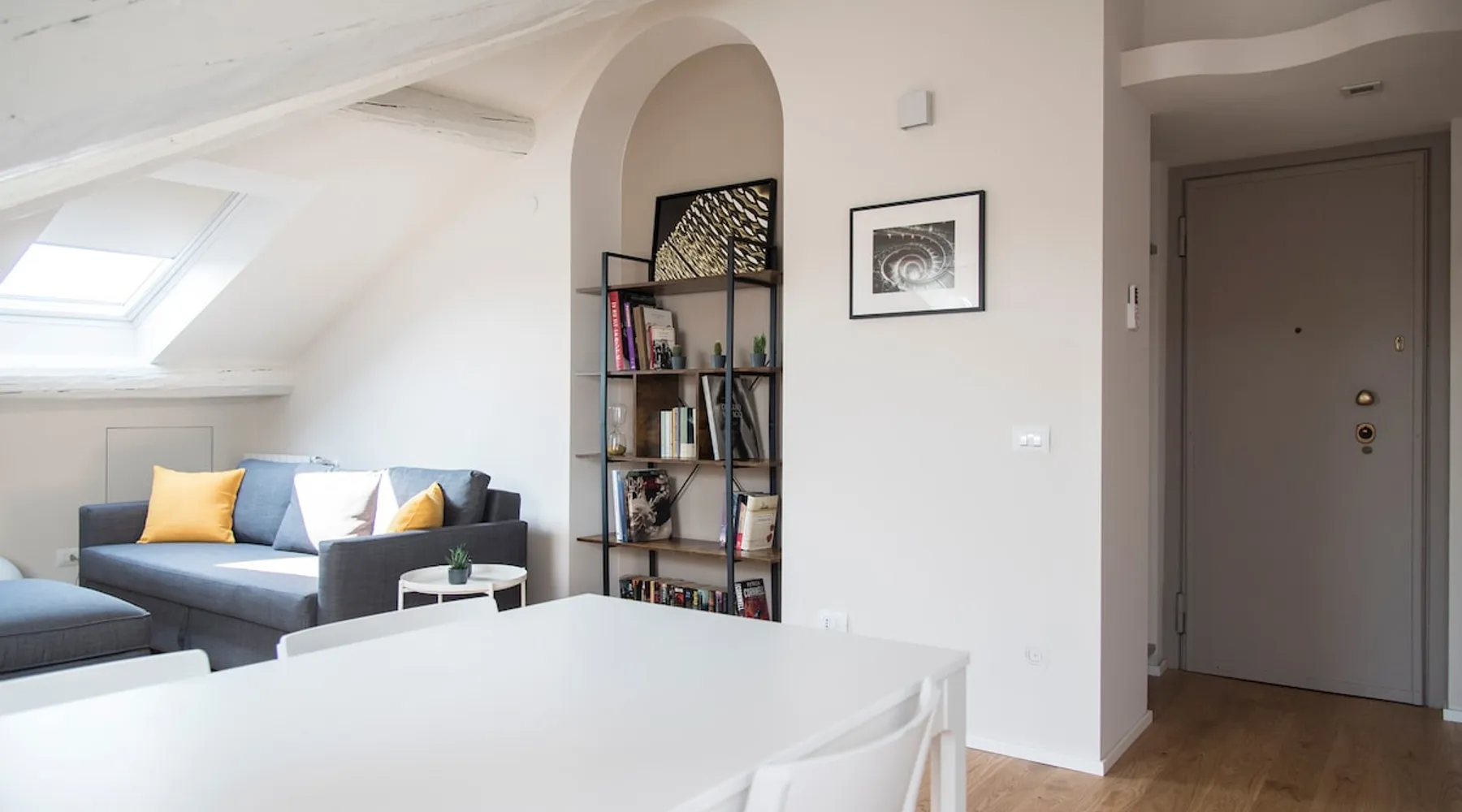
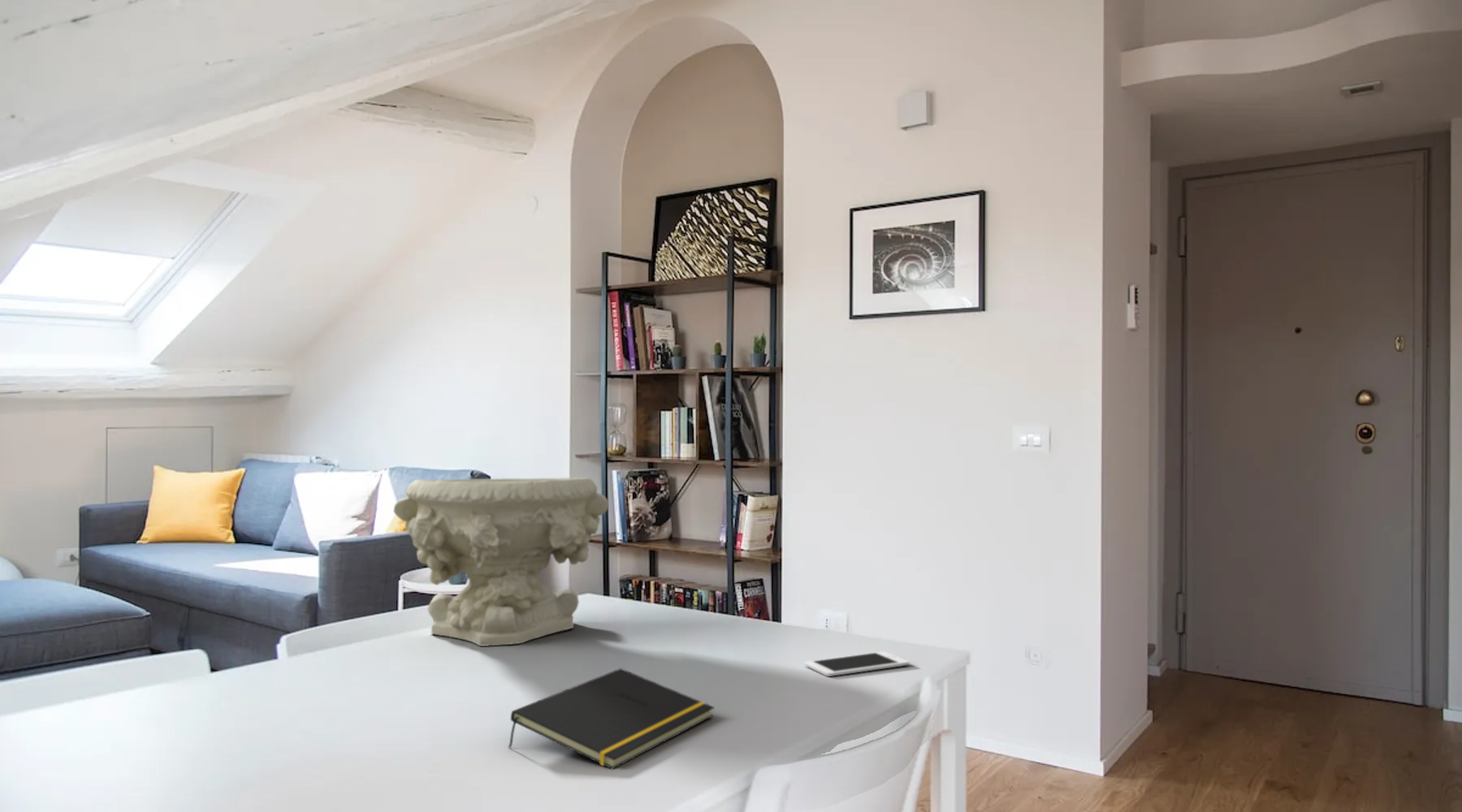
+ decorative bowl [392,477,610,647]
+ notepad [508,667,715,770]
+ cell phone [804,650,911,677]
